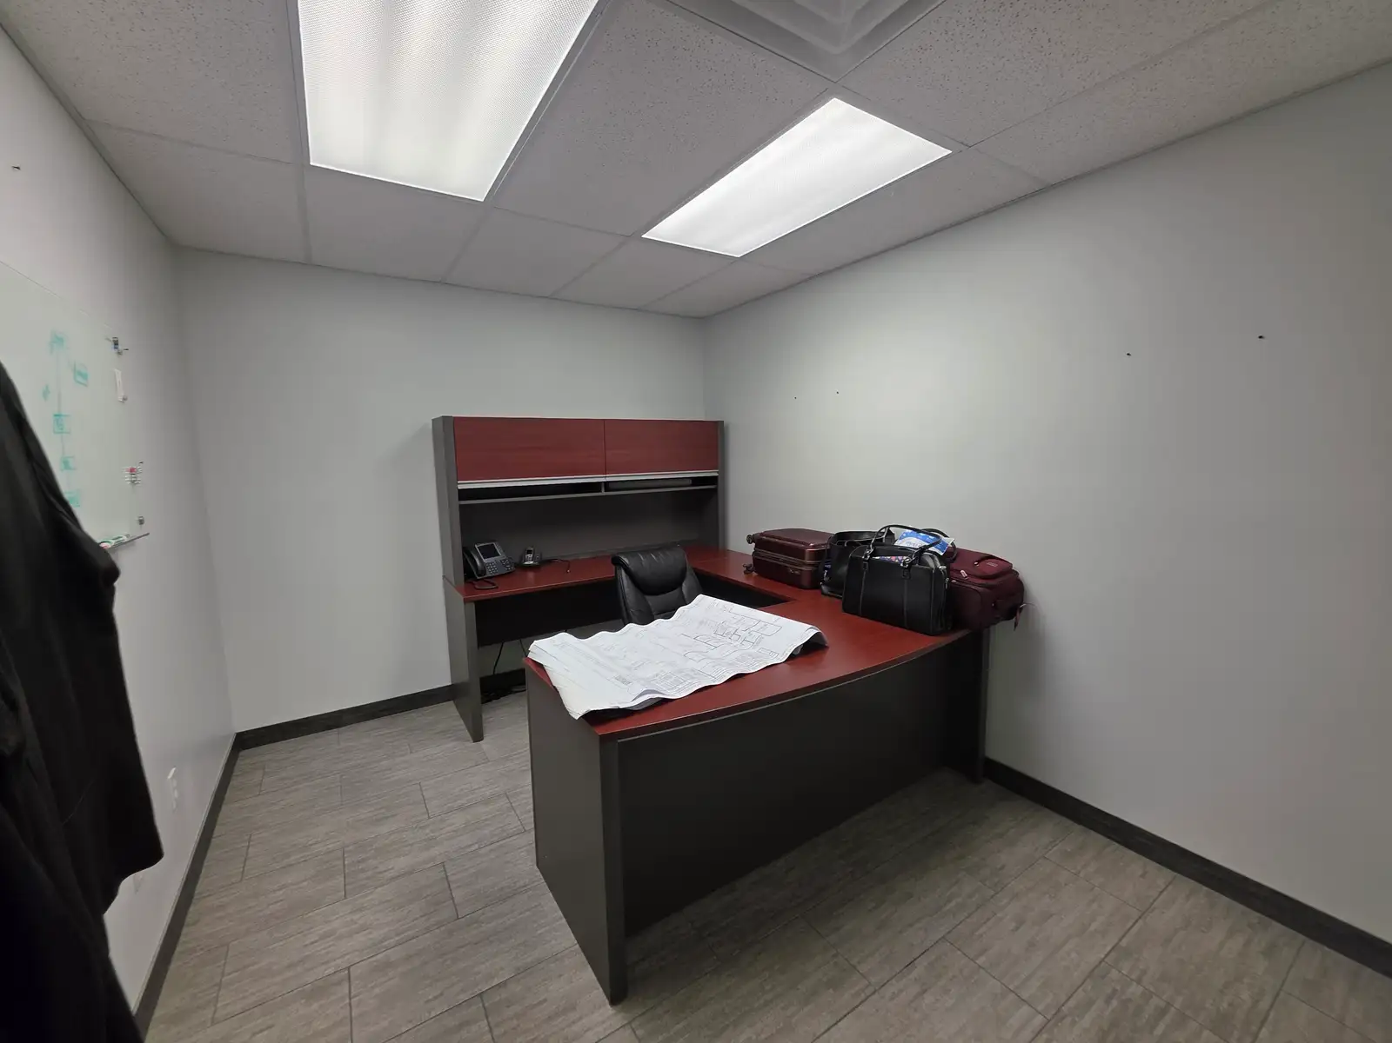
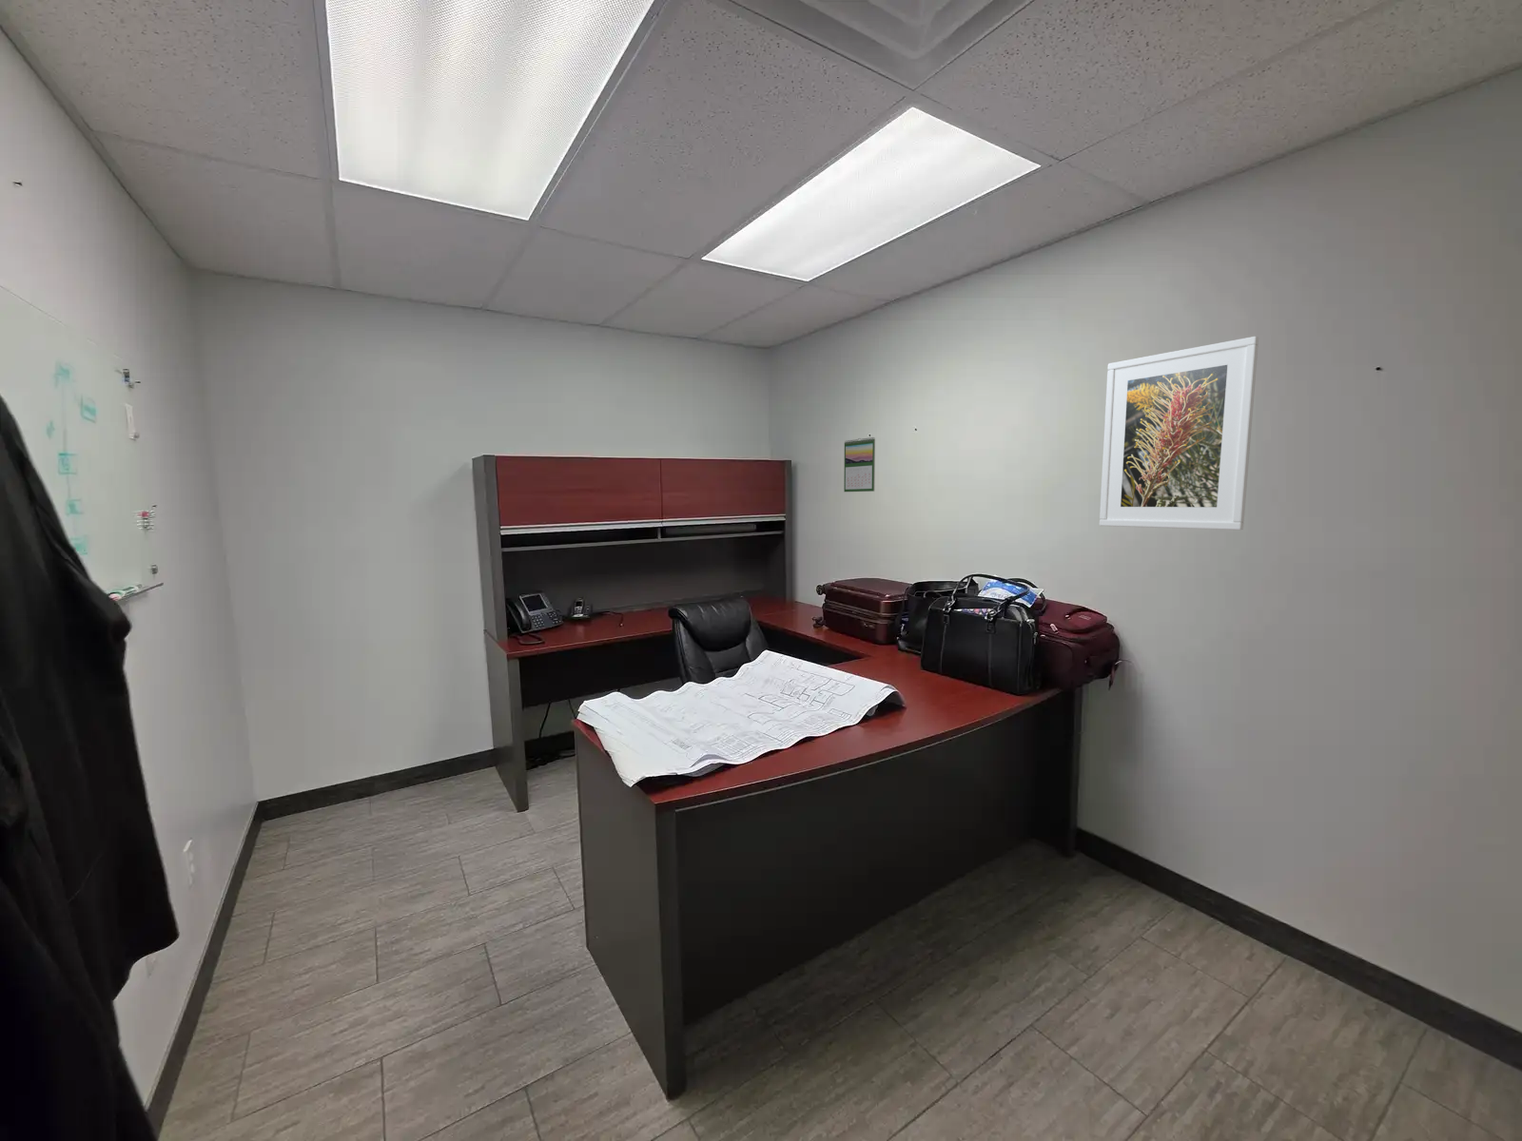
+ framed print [1099,336,1260,531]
+ calendar [842,436,876,493]
